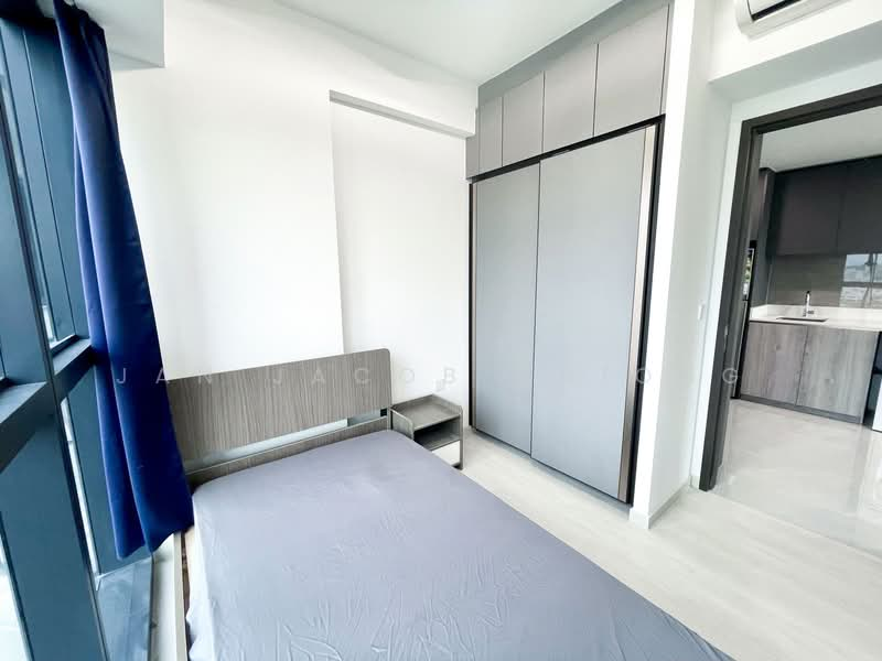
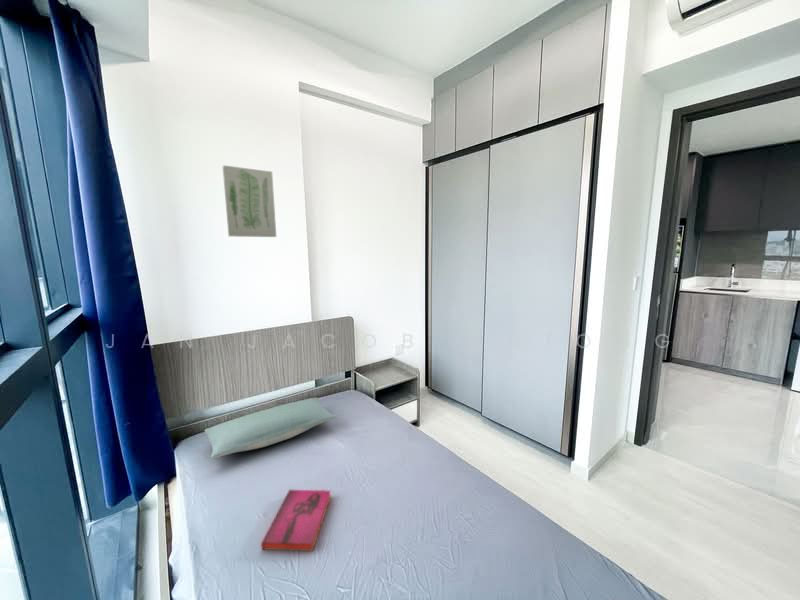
+ wall art [222,164,277,238]
+ pillow [203,397,338,460]
+ hardback book [260,489,332,552]
